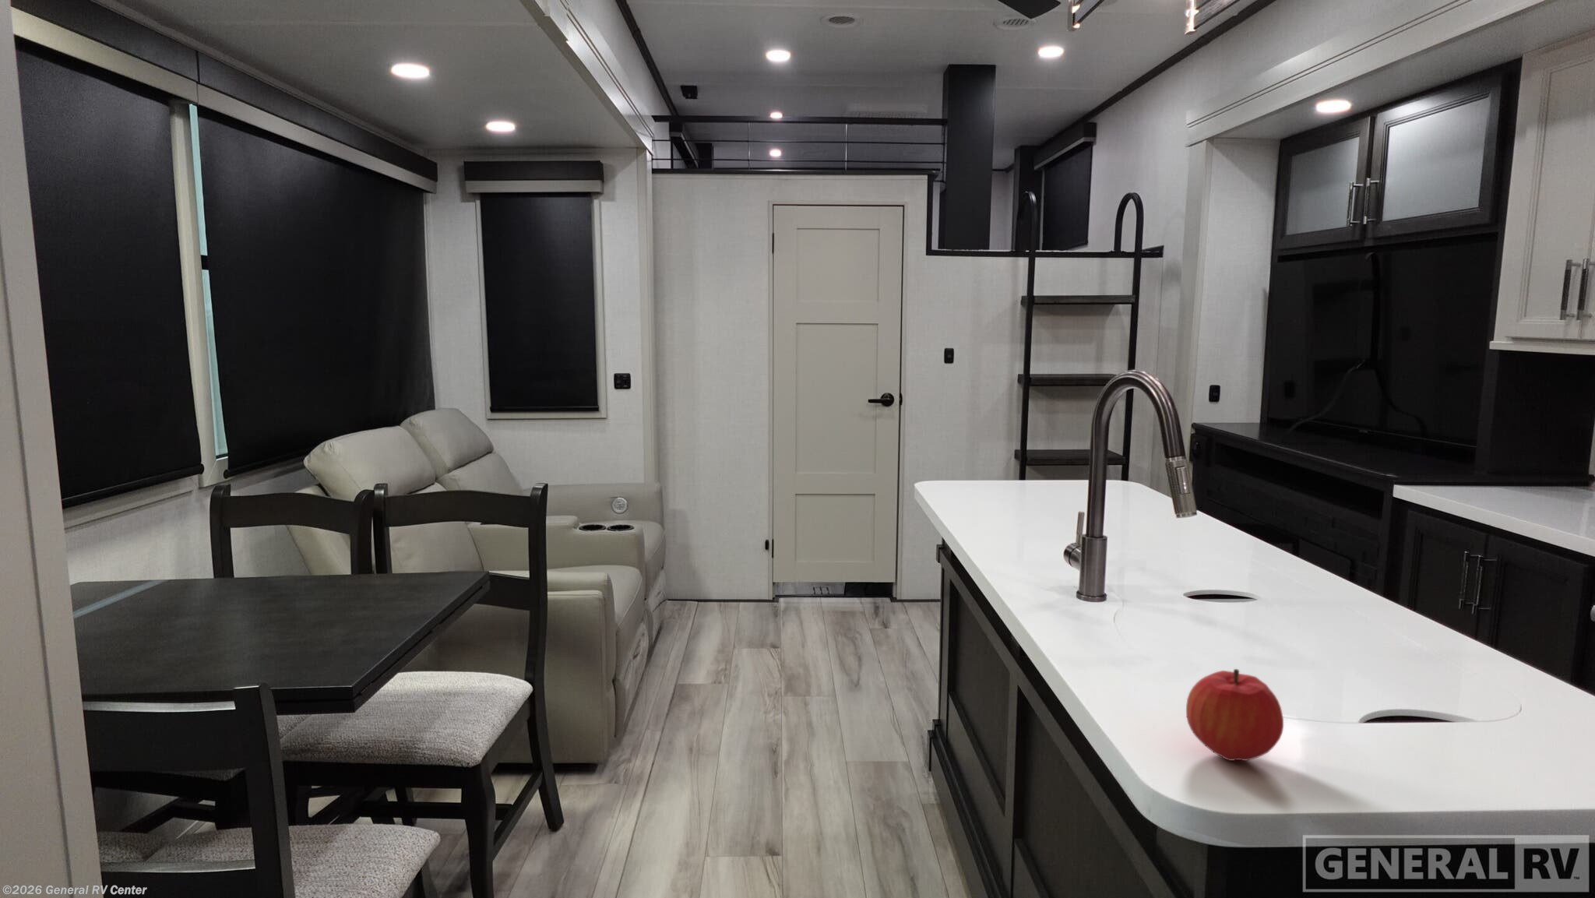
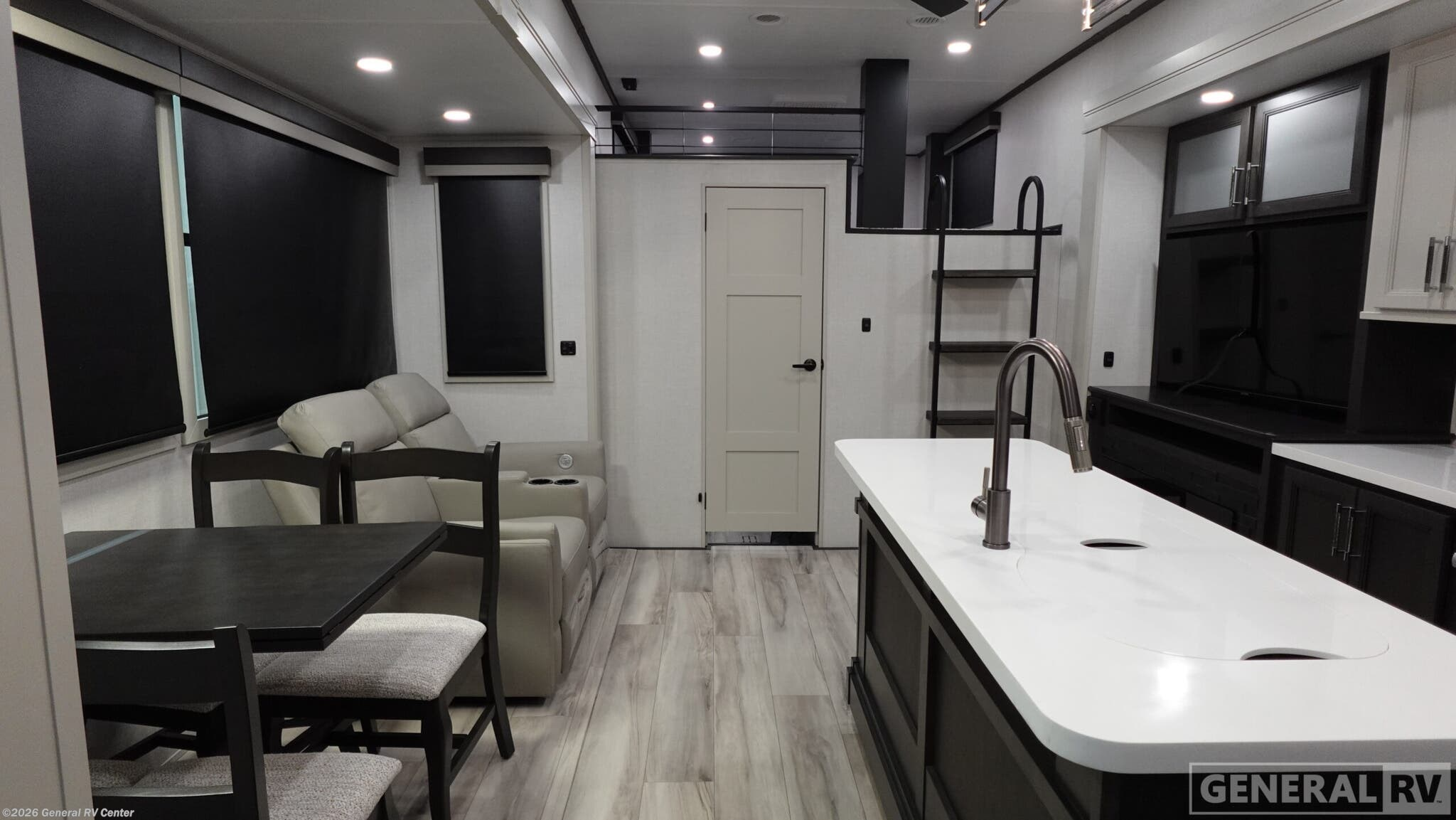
- fruit [1185,668,1284,762]
